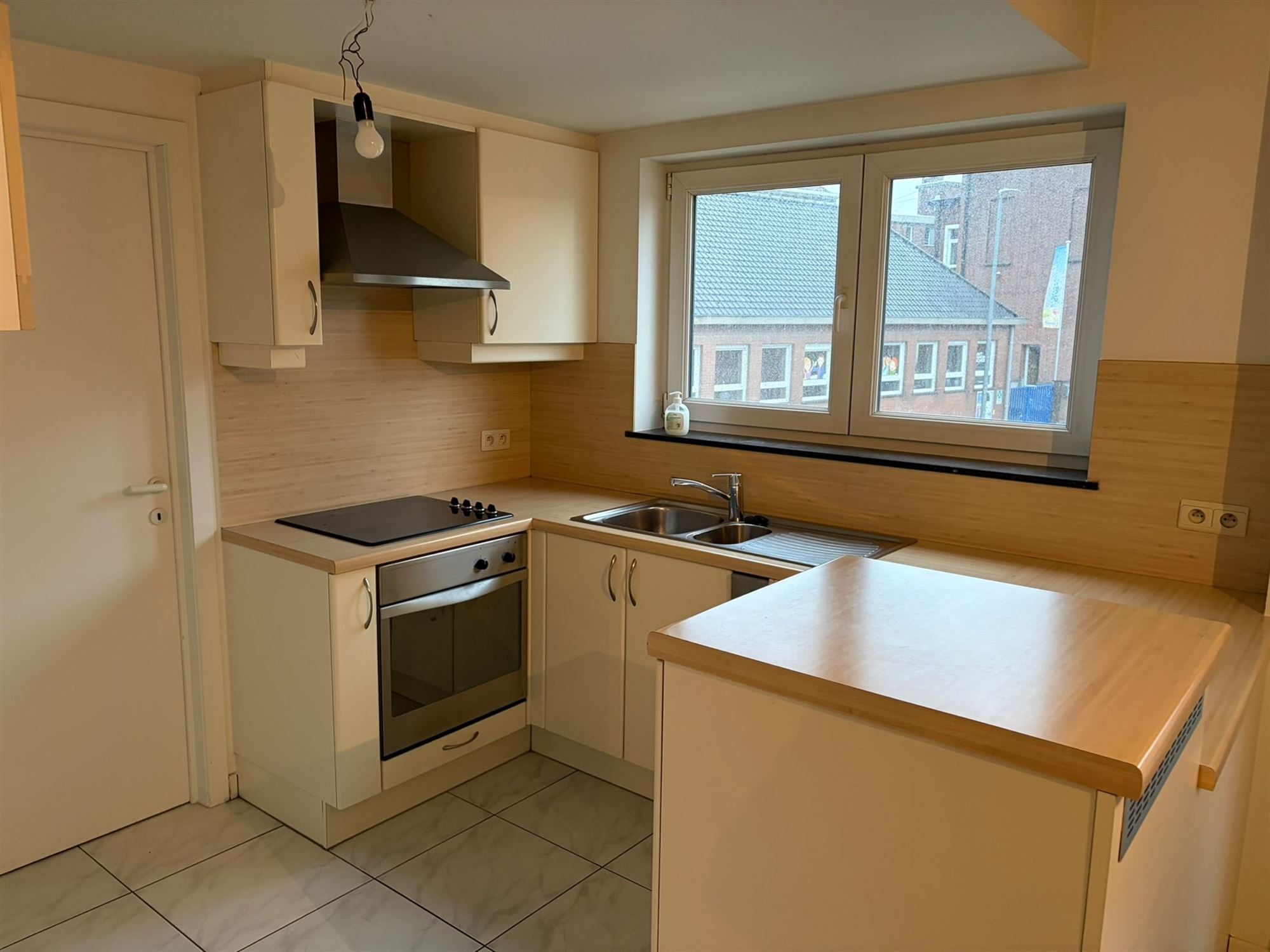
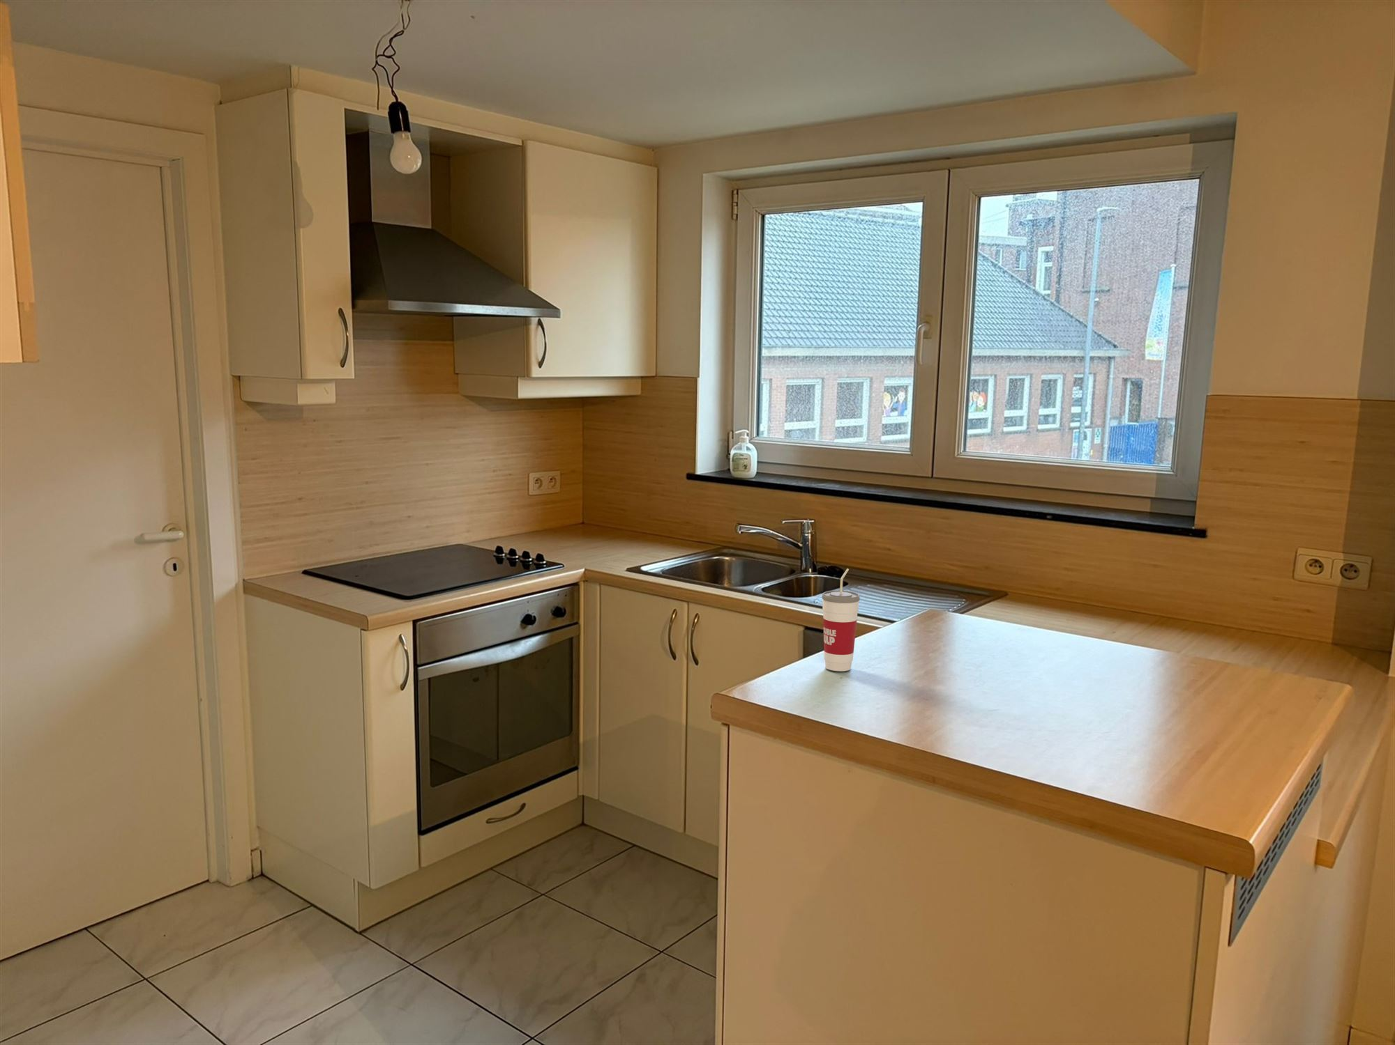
+ cup [821,568,861,672]
